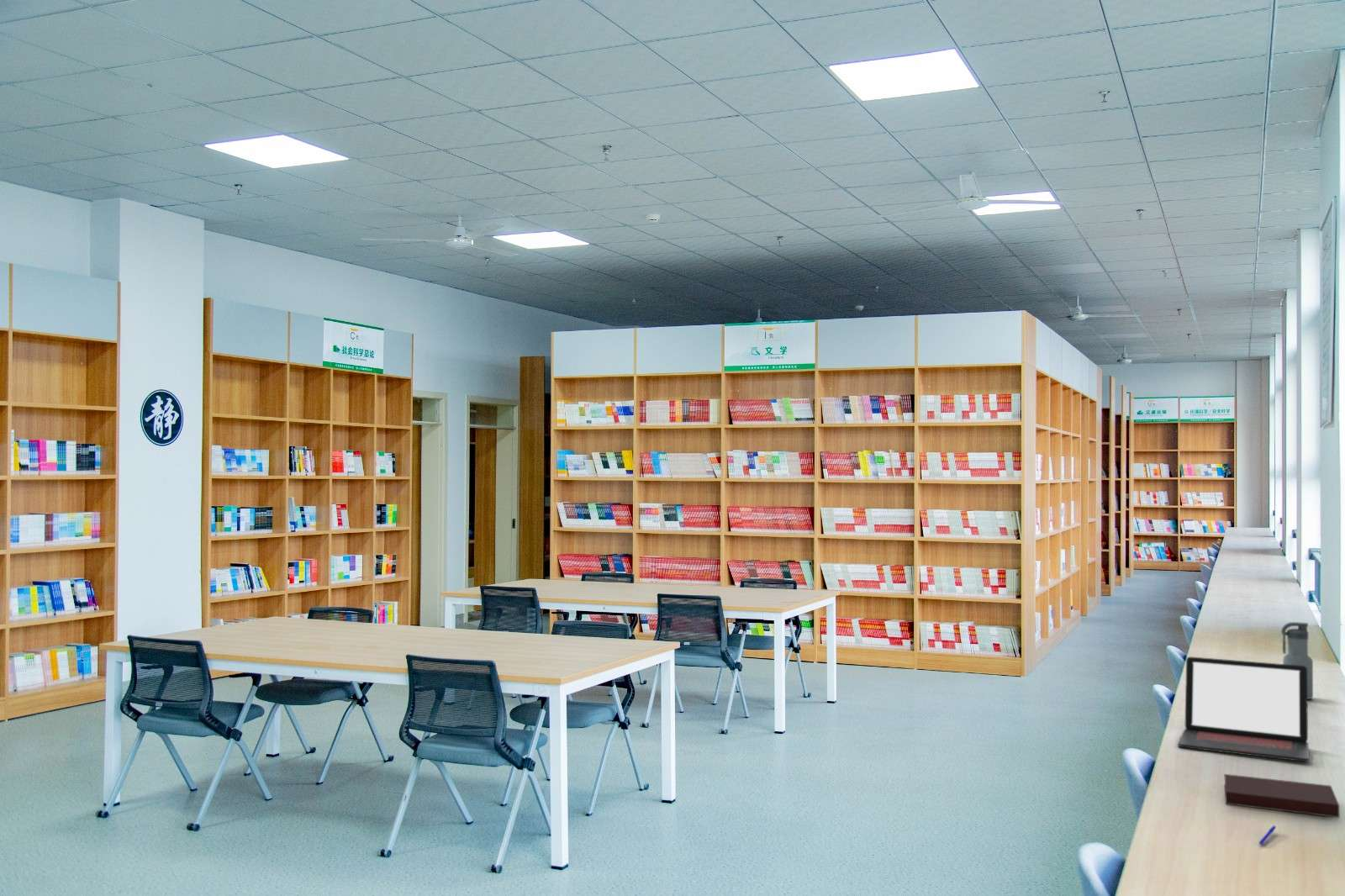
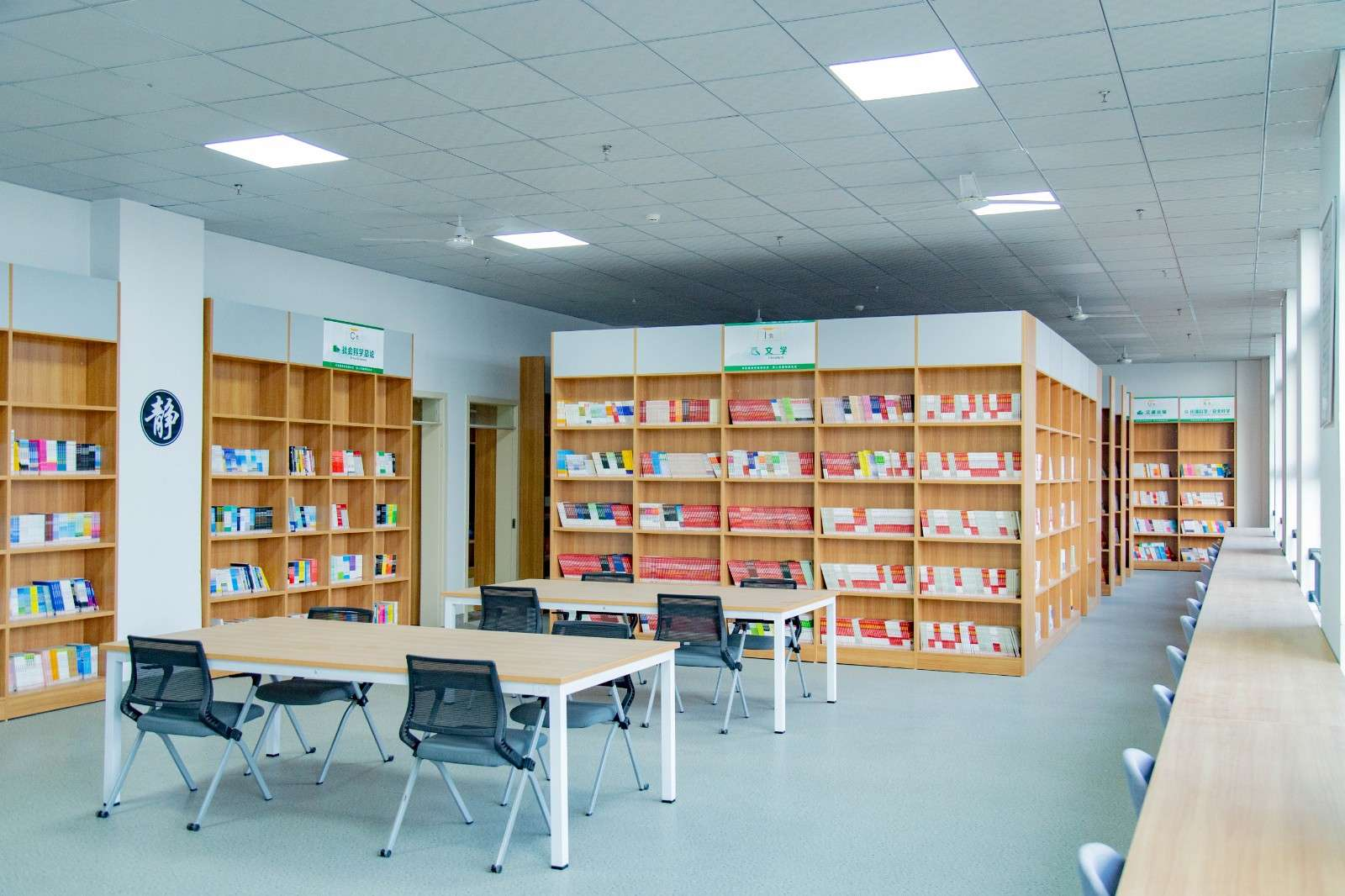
- water bottle [1280,621,1314,700]
- pen [1258,825,1277,846]
- notebook [1223,773,1340,819]
- laptop [1177,656,1310,762]
